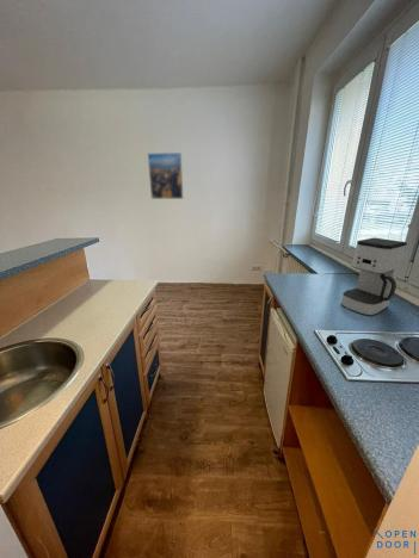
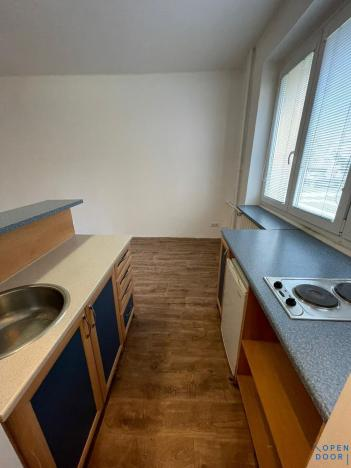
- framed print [147,151,184,200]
- coffee maker [340,236,408,317]
